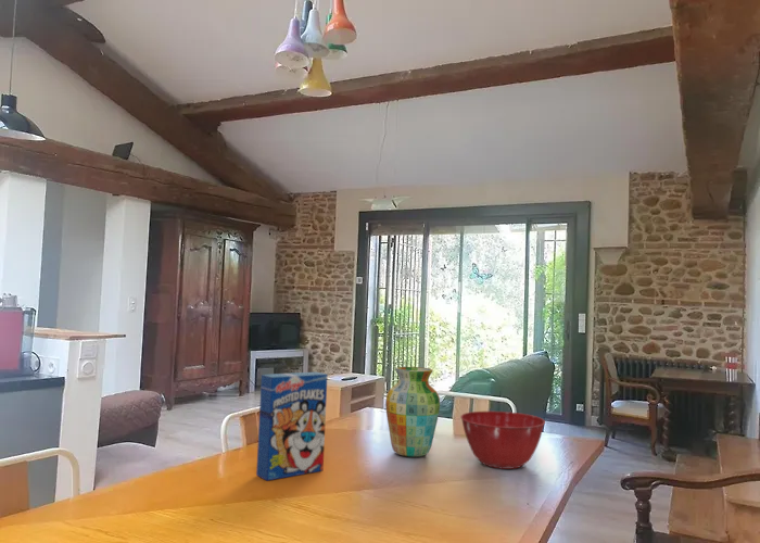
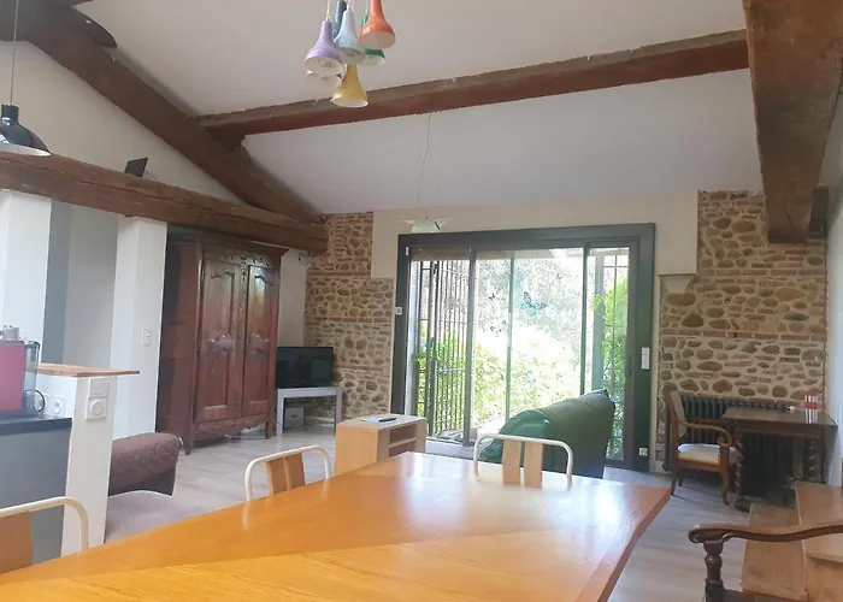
- cereal box [255,371,329,481]
- vase [384,366,441,458]
- mixing bowl [459,411,546,470]
